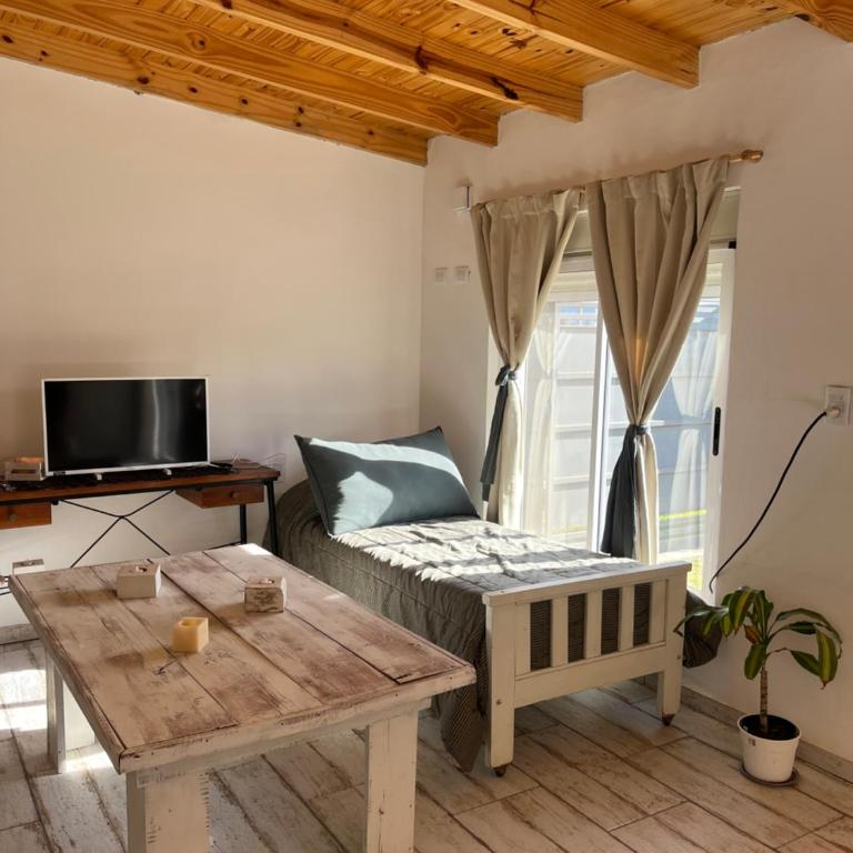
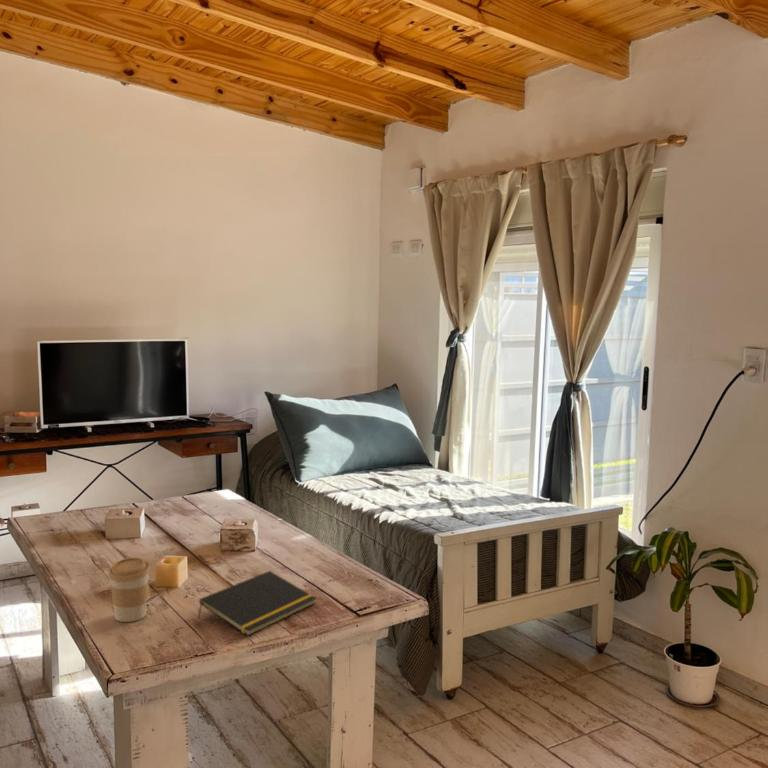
+ coffee cup [107,556,152,623]
+ notepad [197,570,317,637]
